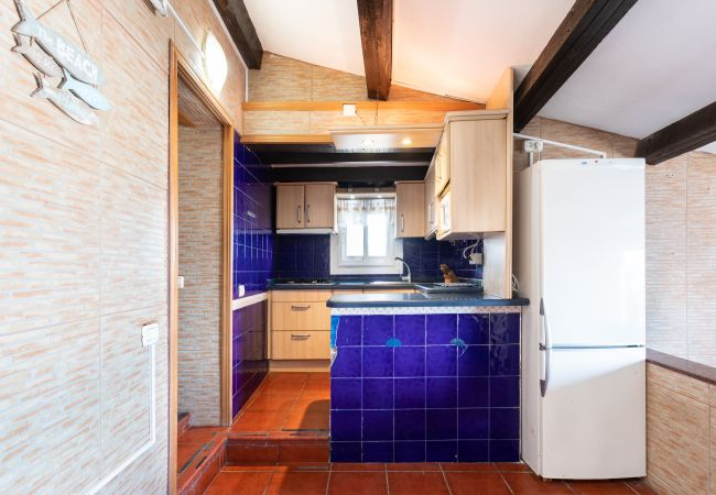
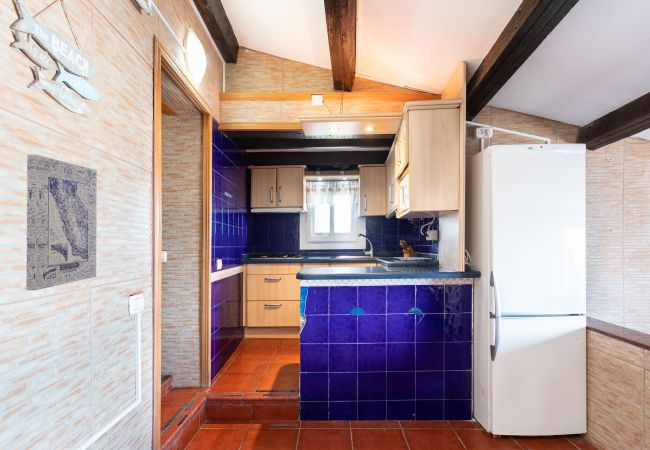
+ wall art [25,153,98,291]
